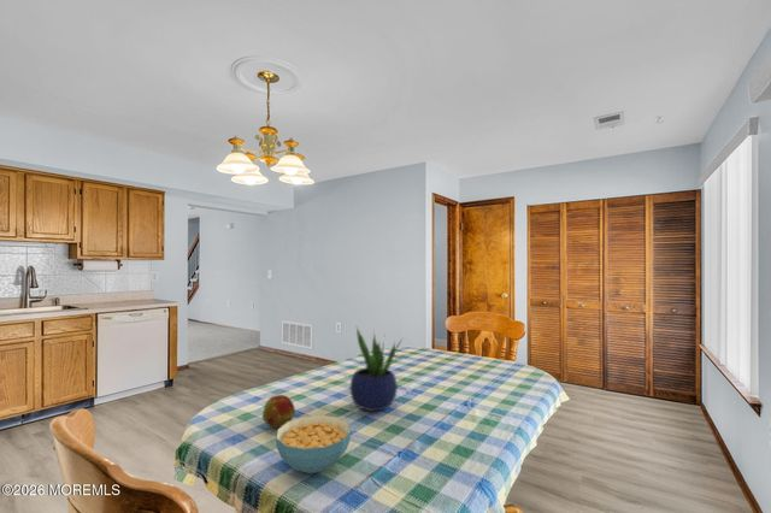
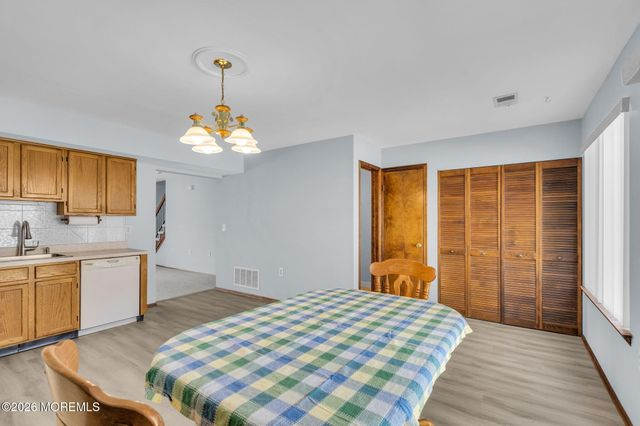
- cereal bowl [275,414,352,474]
- fruit [261,394,296,430]
- potted plant [349,326,405,412]
